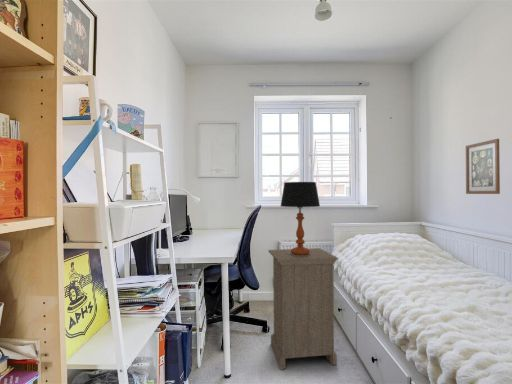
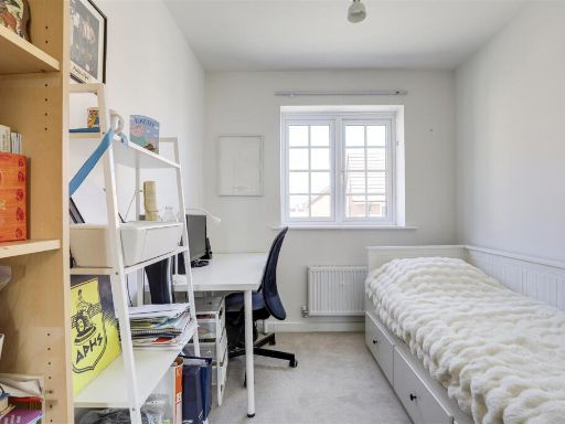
- table lamp [280,181,321,255]
- nightstand [267,247,339,371]
- wall art [465,138,501,195]
